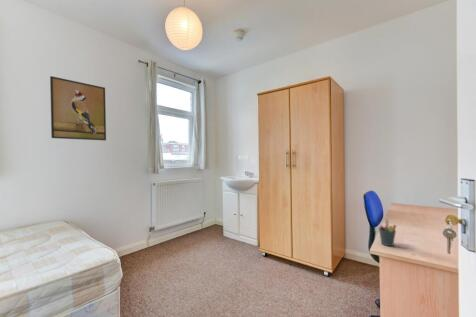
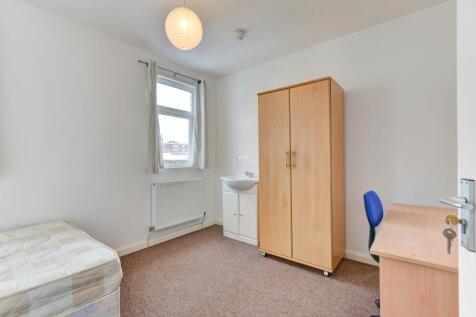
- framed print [49,75,107,141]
- pen holder [378,219,397,247]
